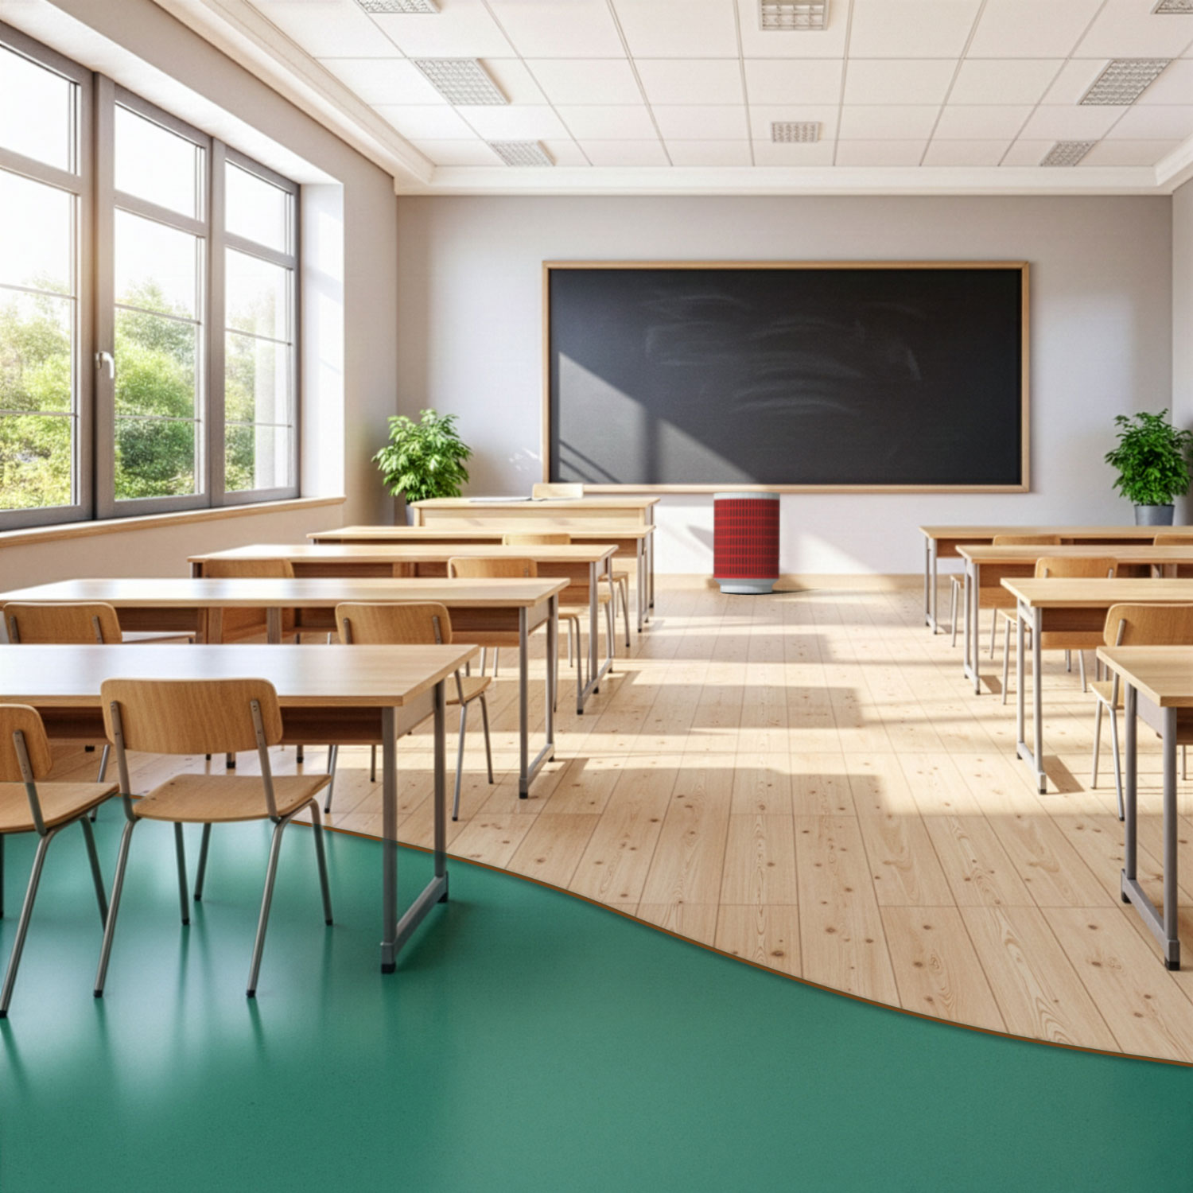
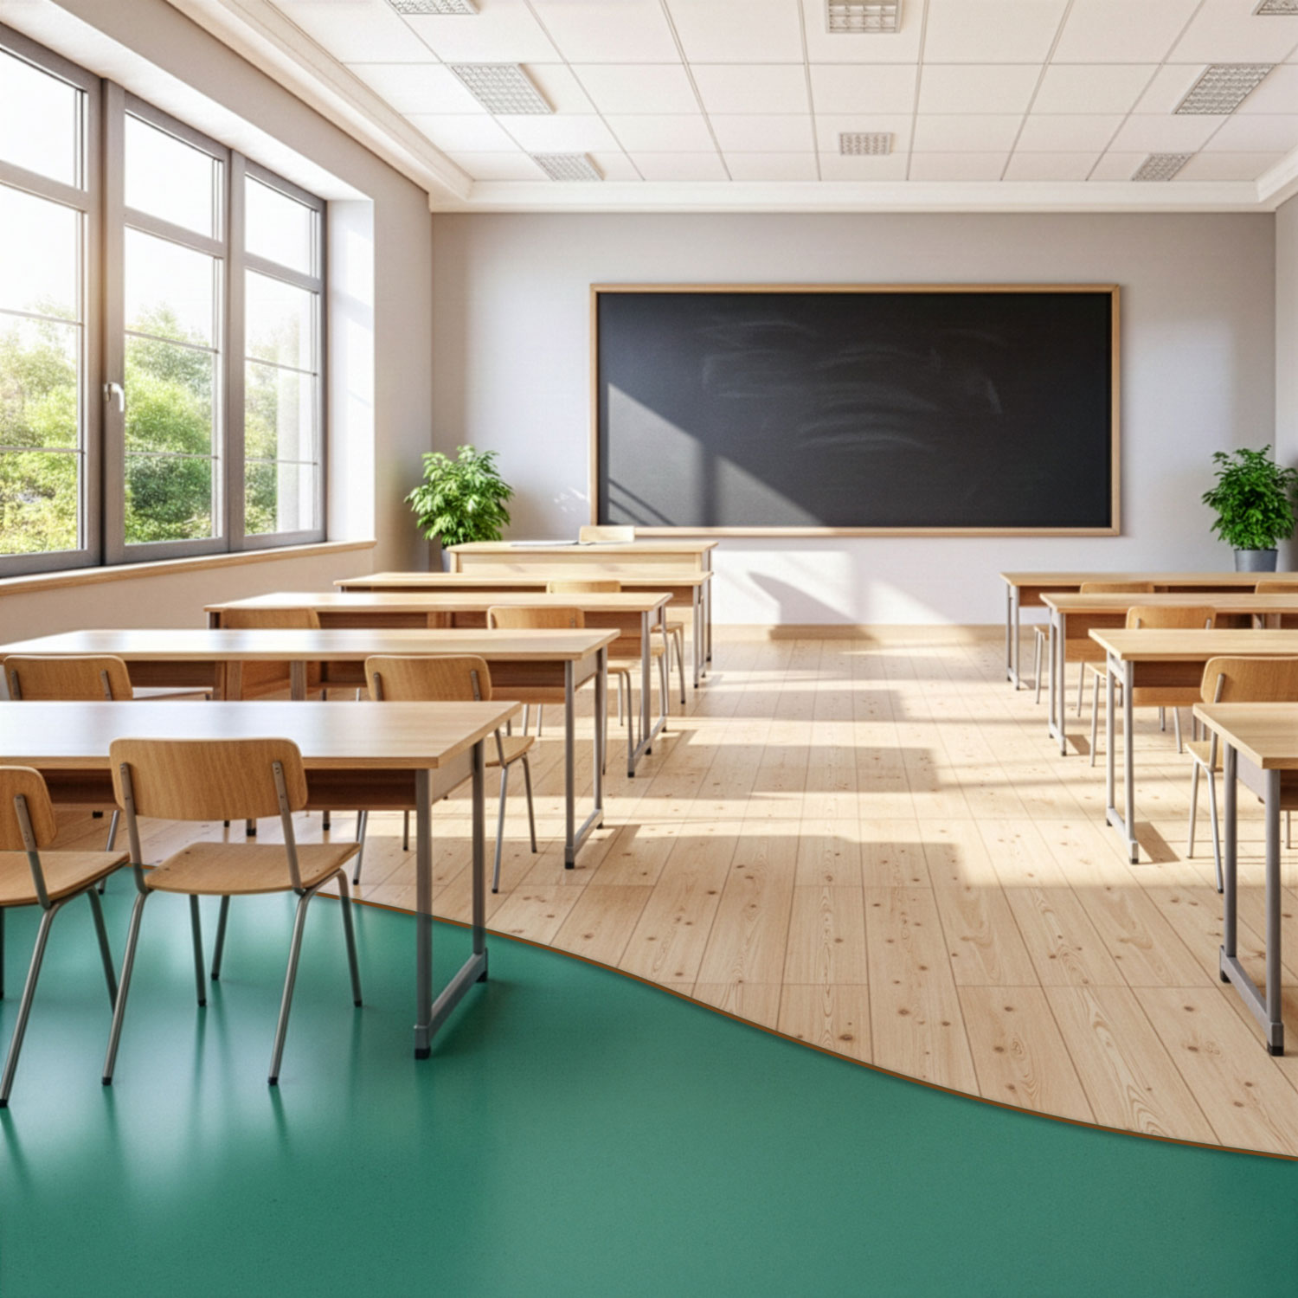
- trash can [712,491,781,593]
